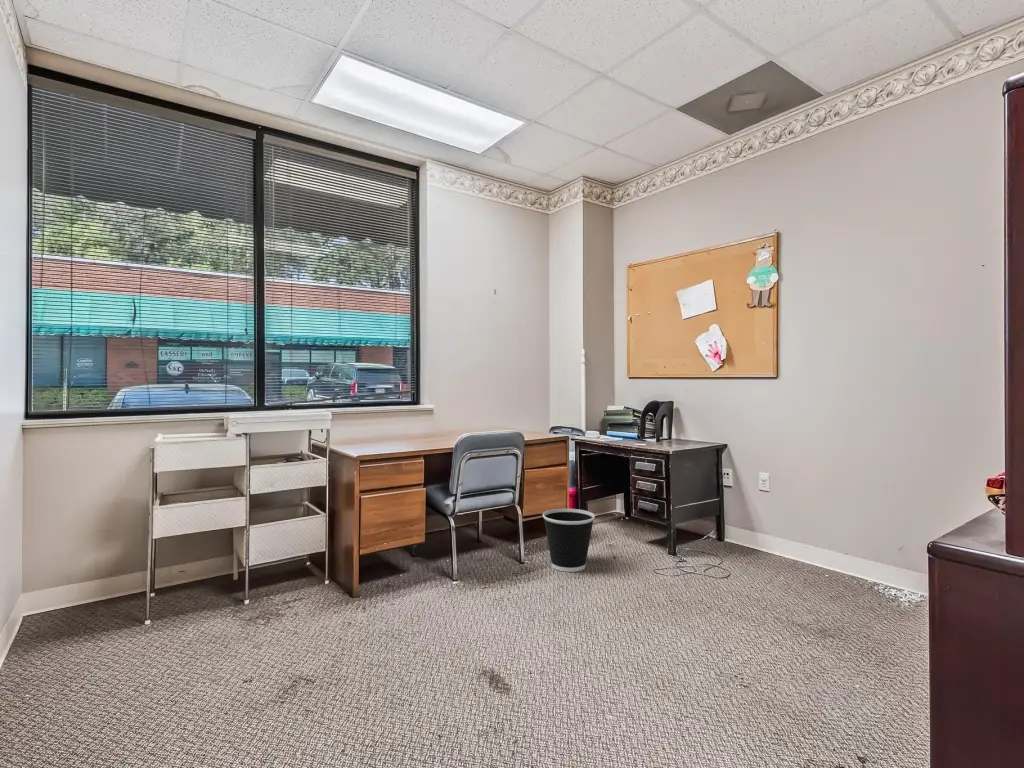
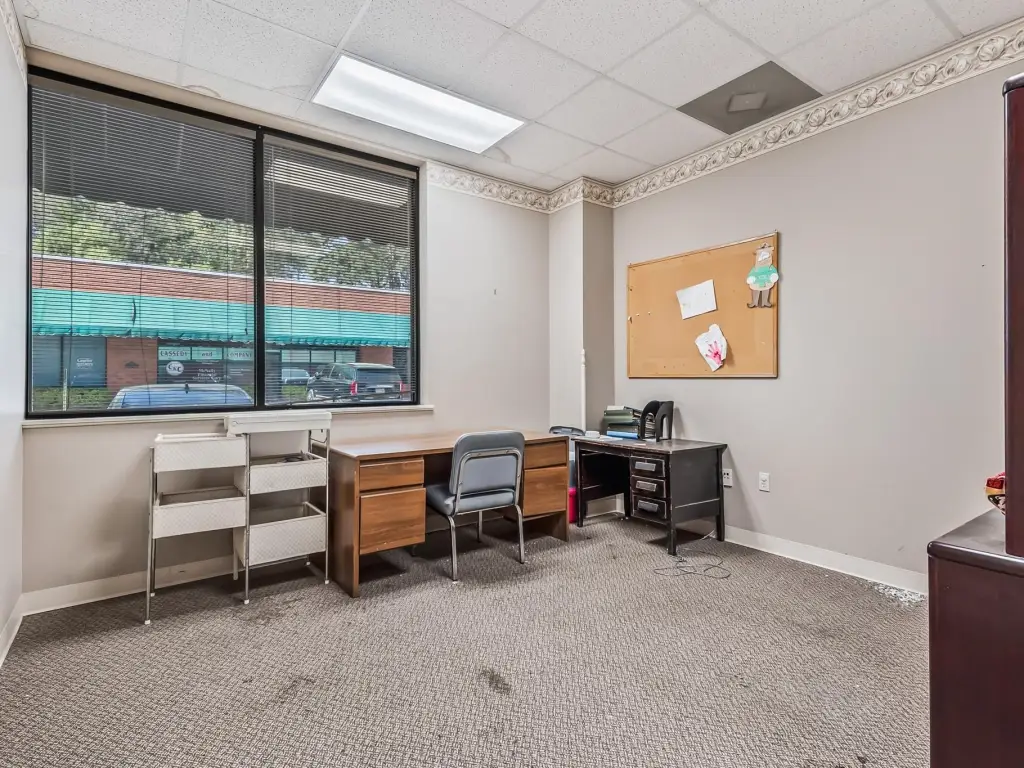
- wastebasket [542,508,596,573]
